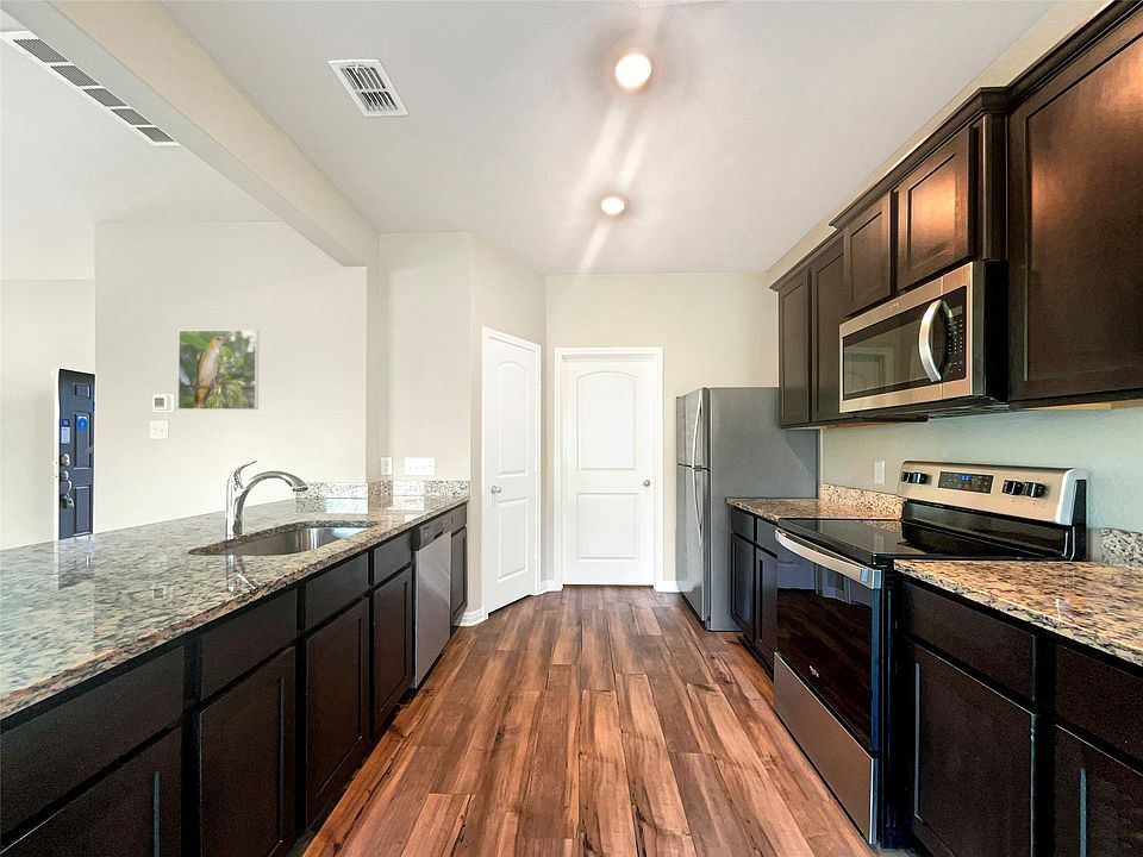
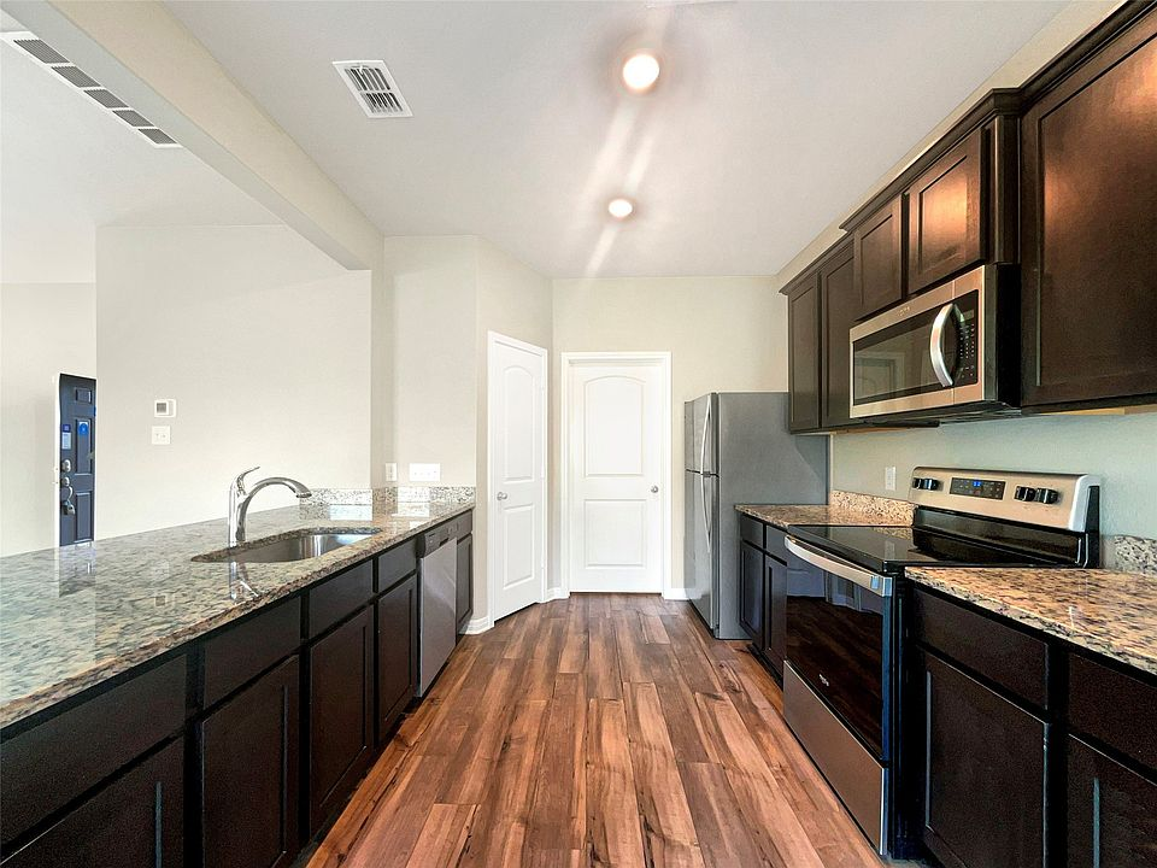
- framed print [176,329,260,411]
